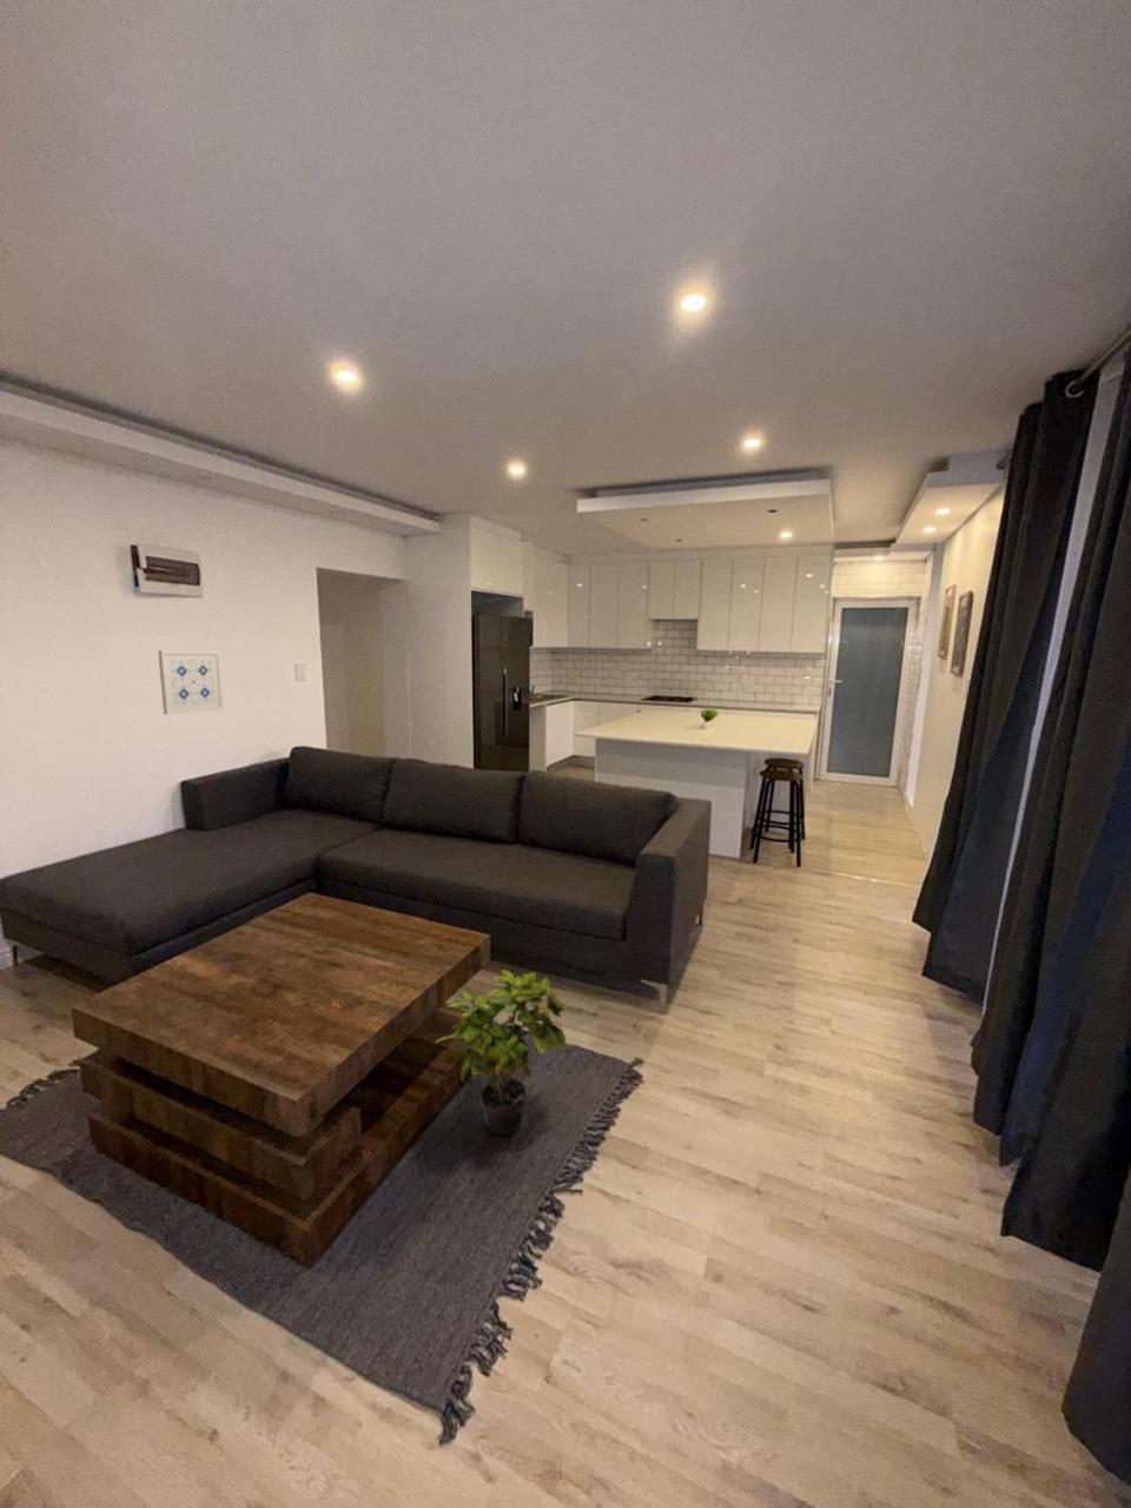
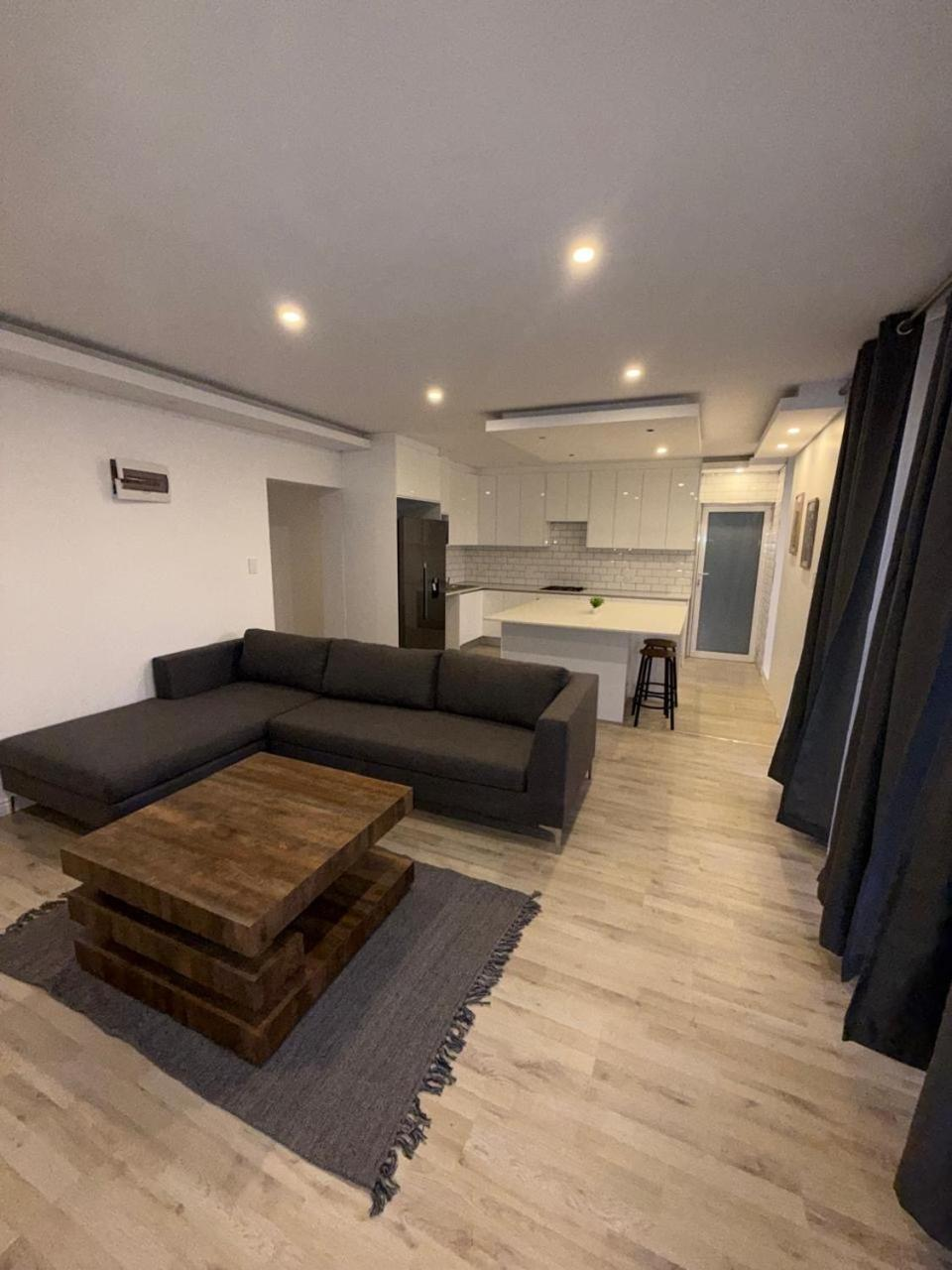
- wall art [157,650,225,716]
- potted plant [434,970,568,1135]
